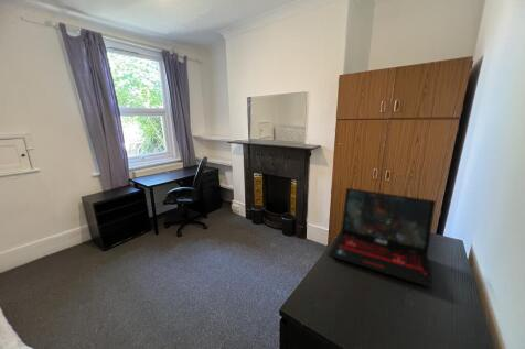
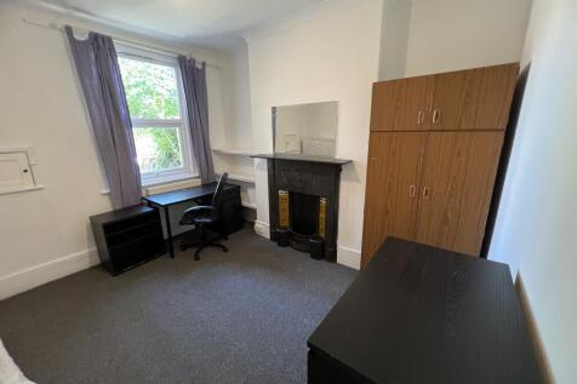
- laptop [328,187,437,290]
